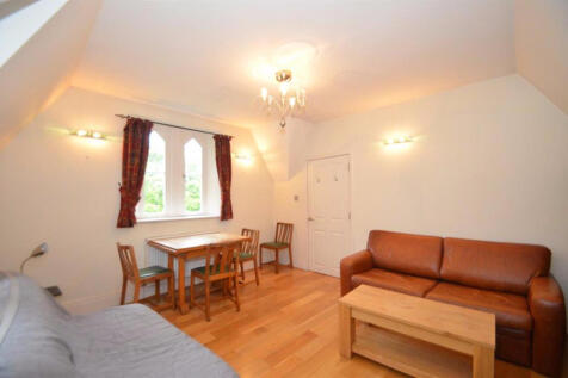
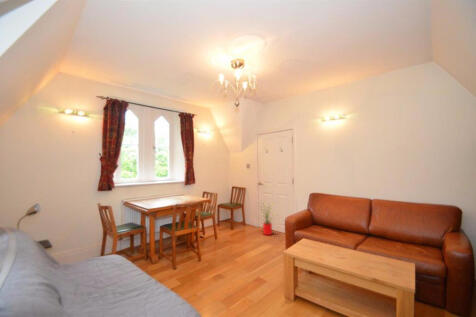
+ house plant [257,200,281,236]
